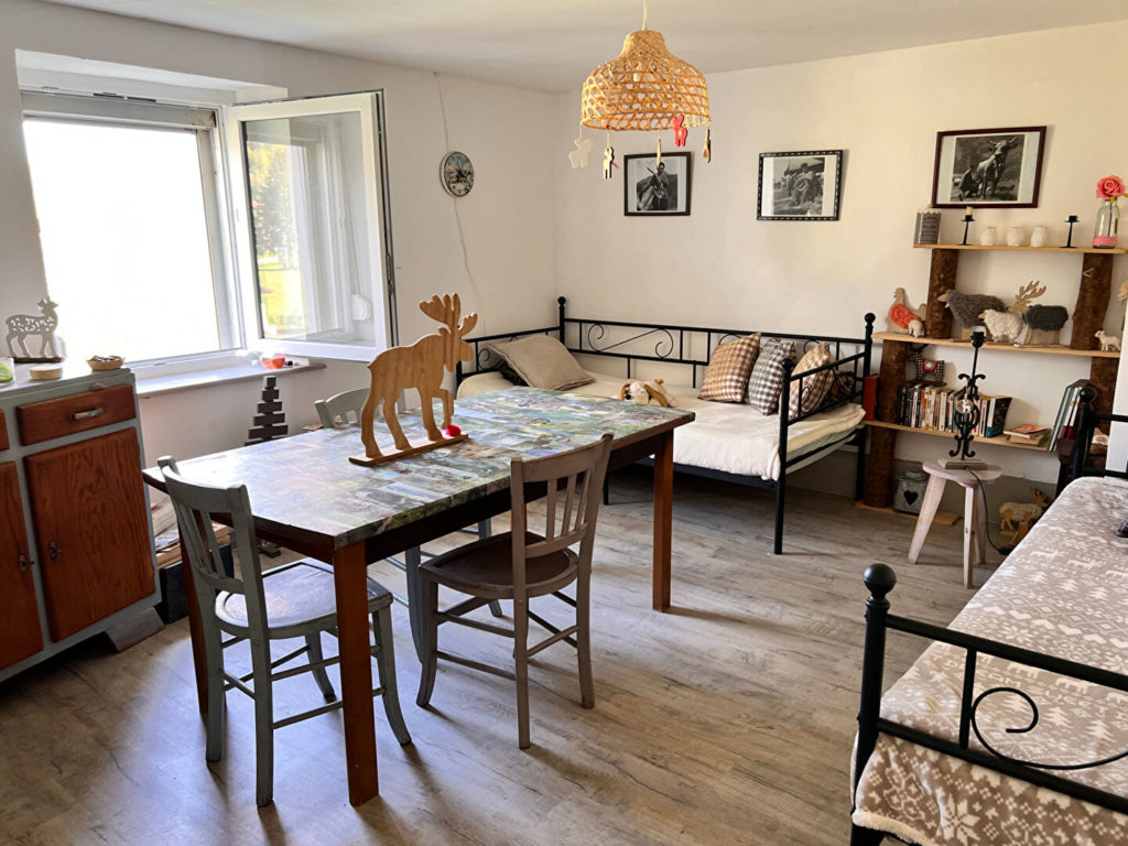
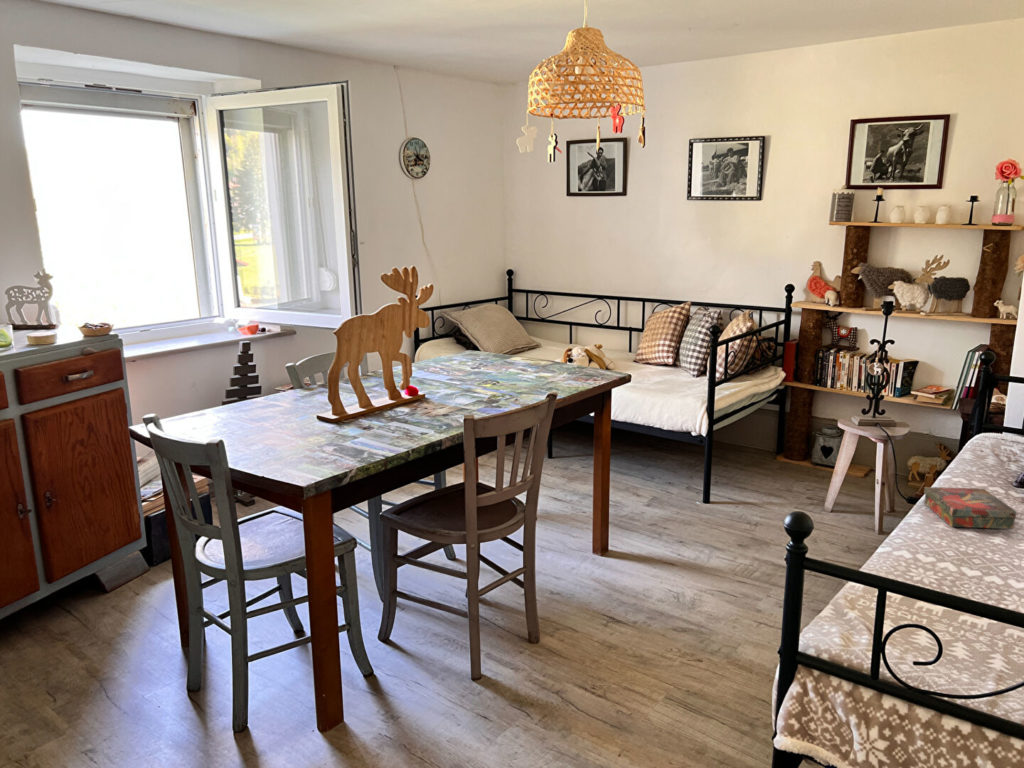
+ book [923,486,1017,530]
